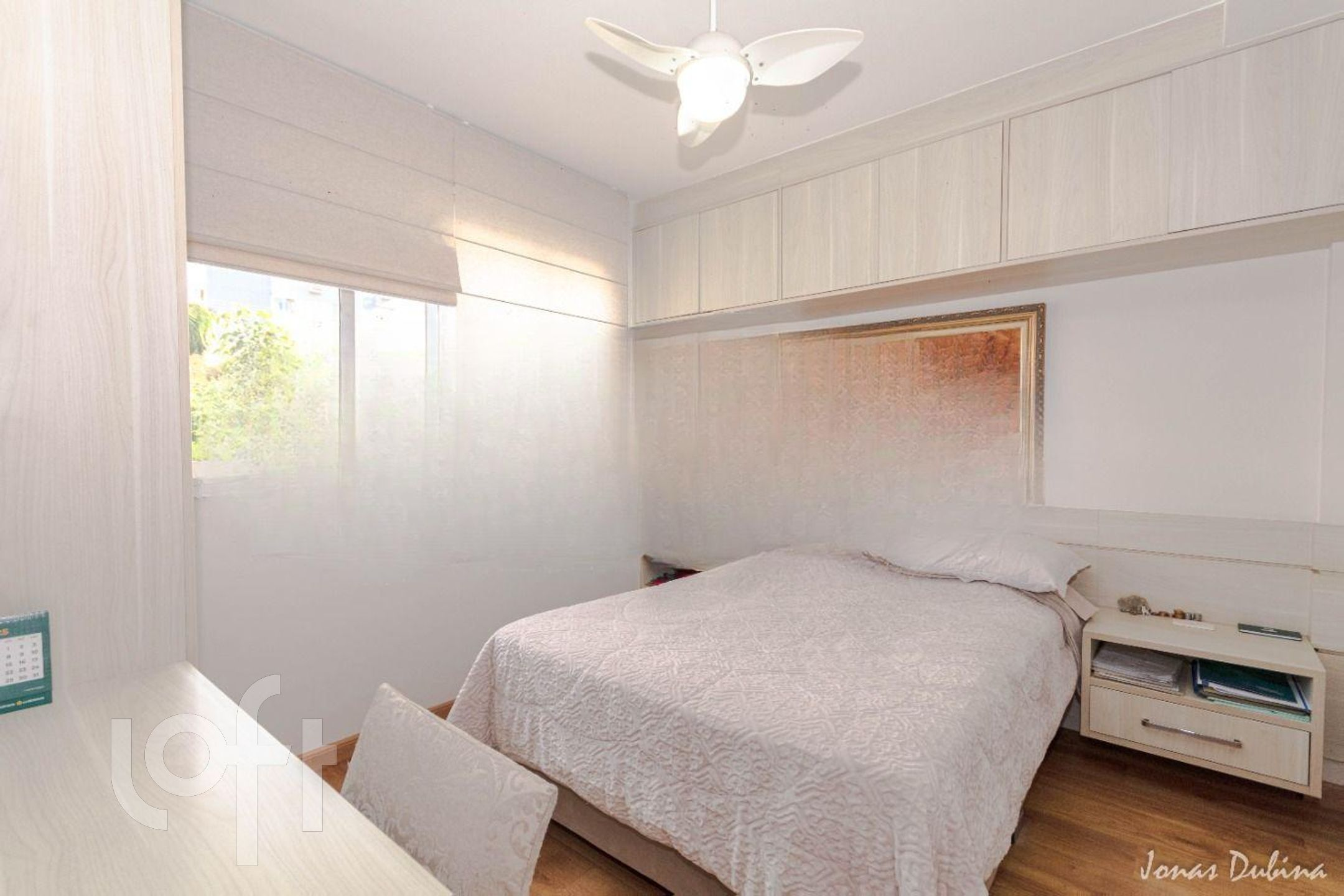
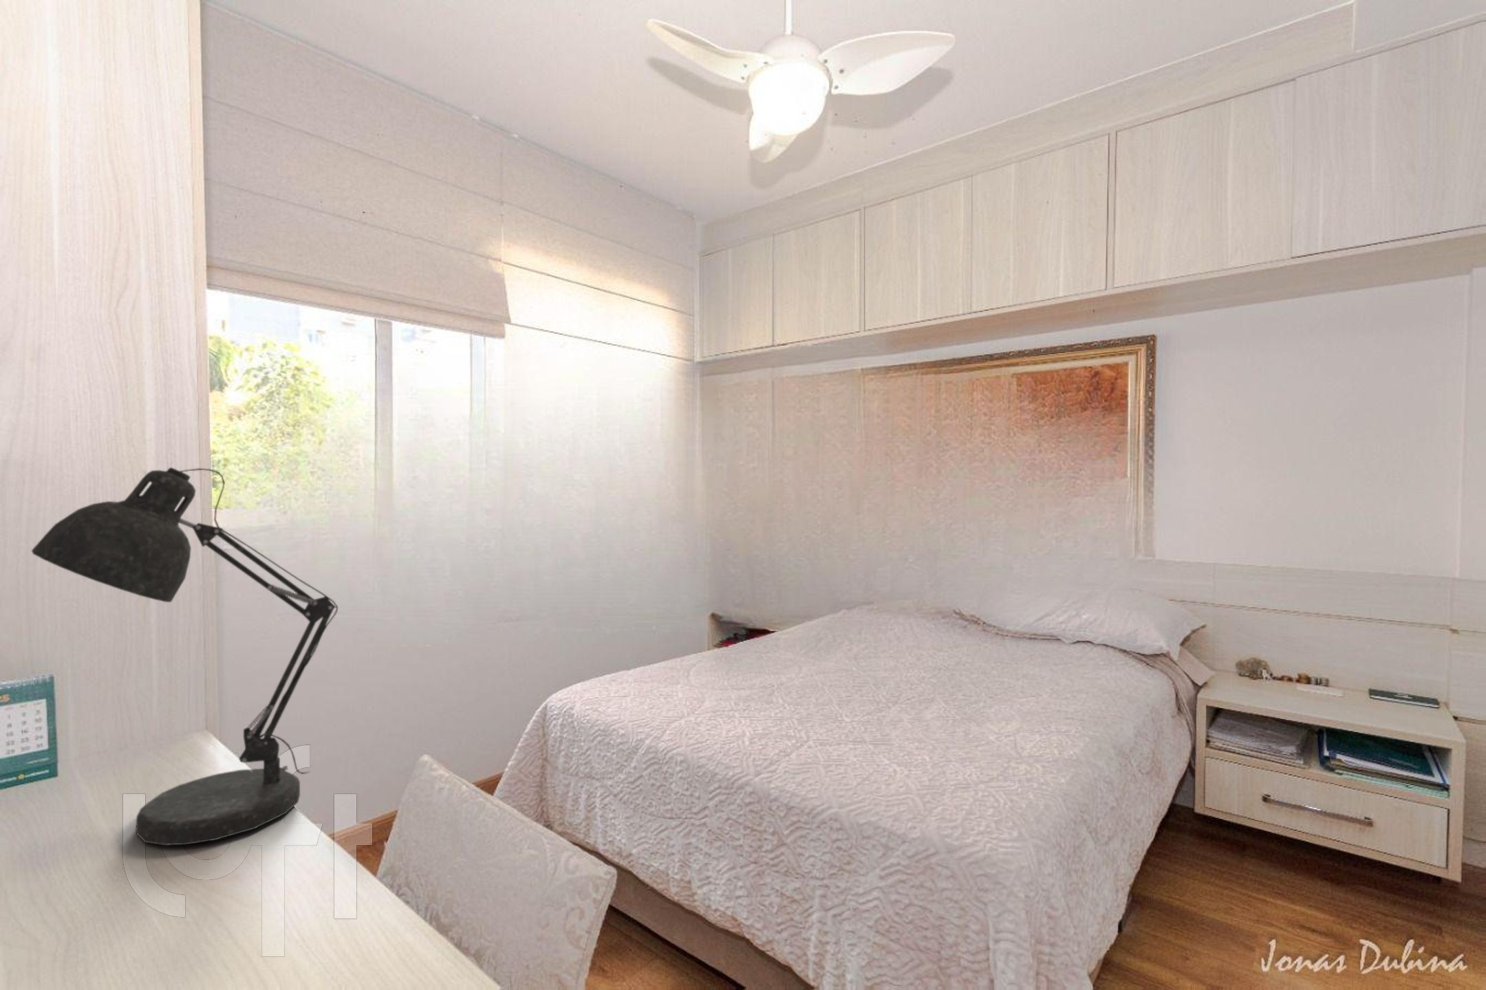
+ desk lamp [31,466,338,846]
